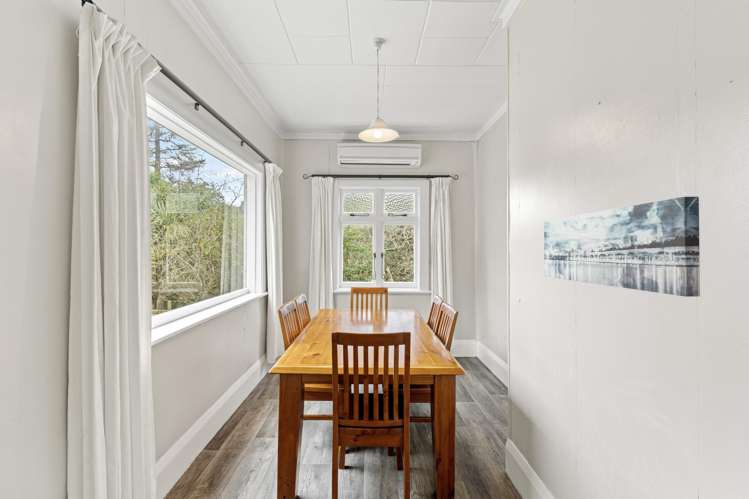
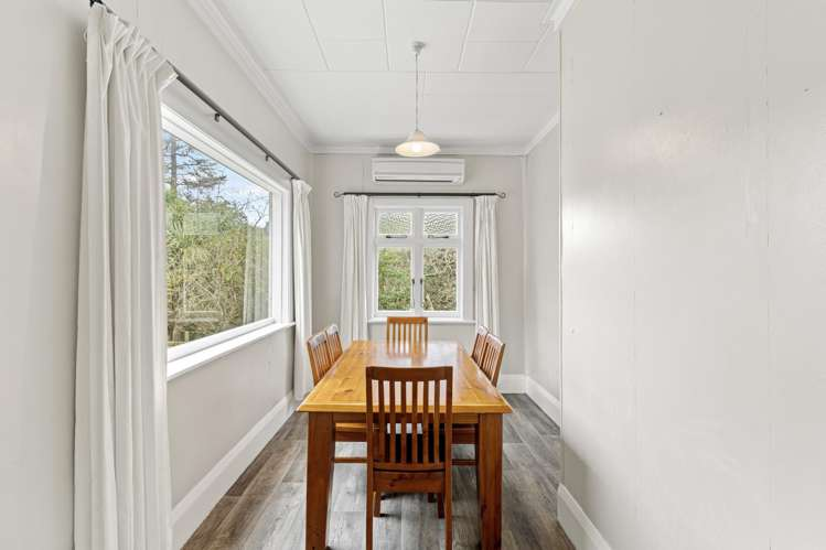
- wall art [543,196,701,298]
